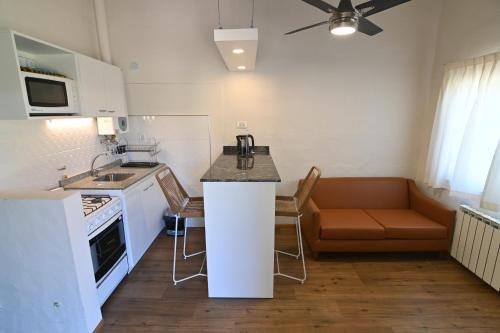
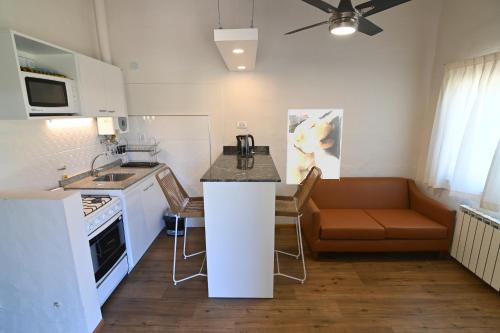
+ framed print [286,108,344,185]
